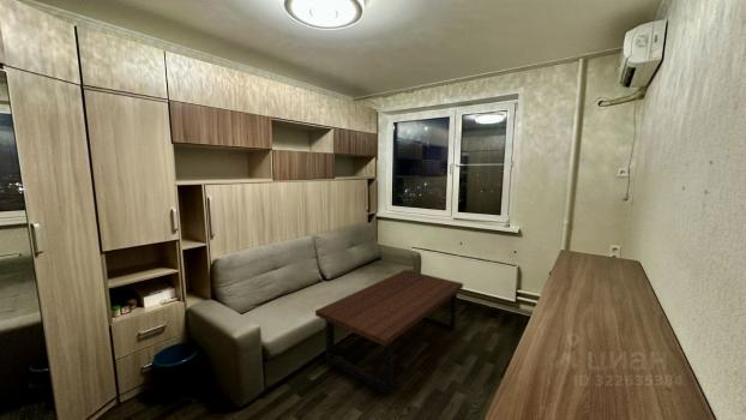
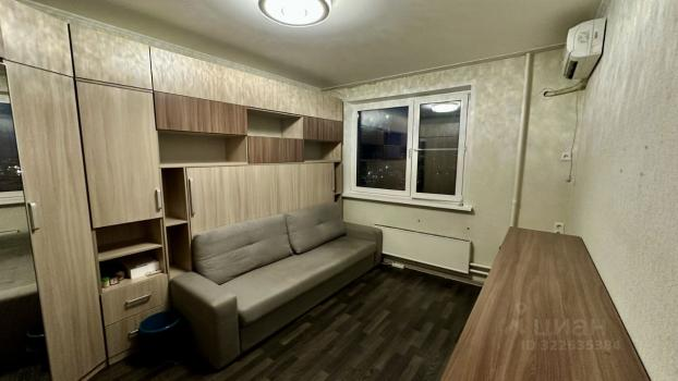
- coffee table [314,269,464,395]
